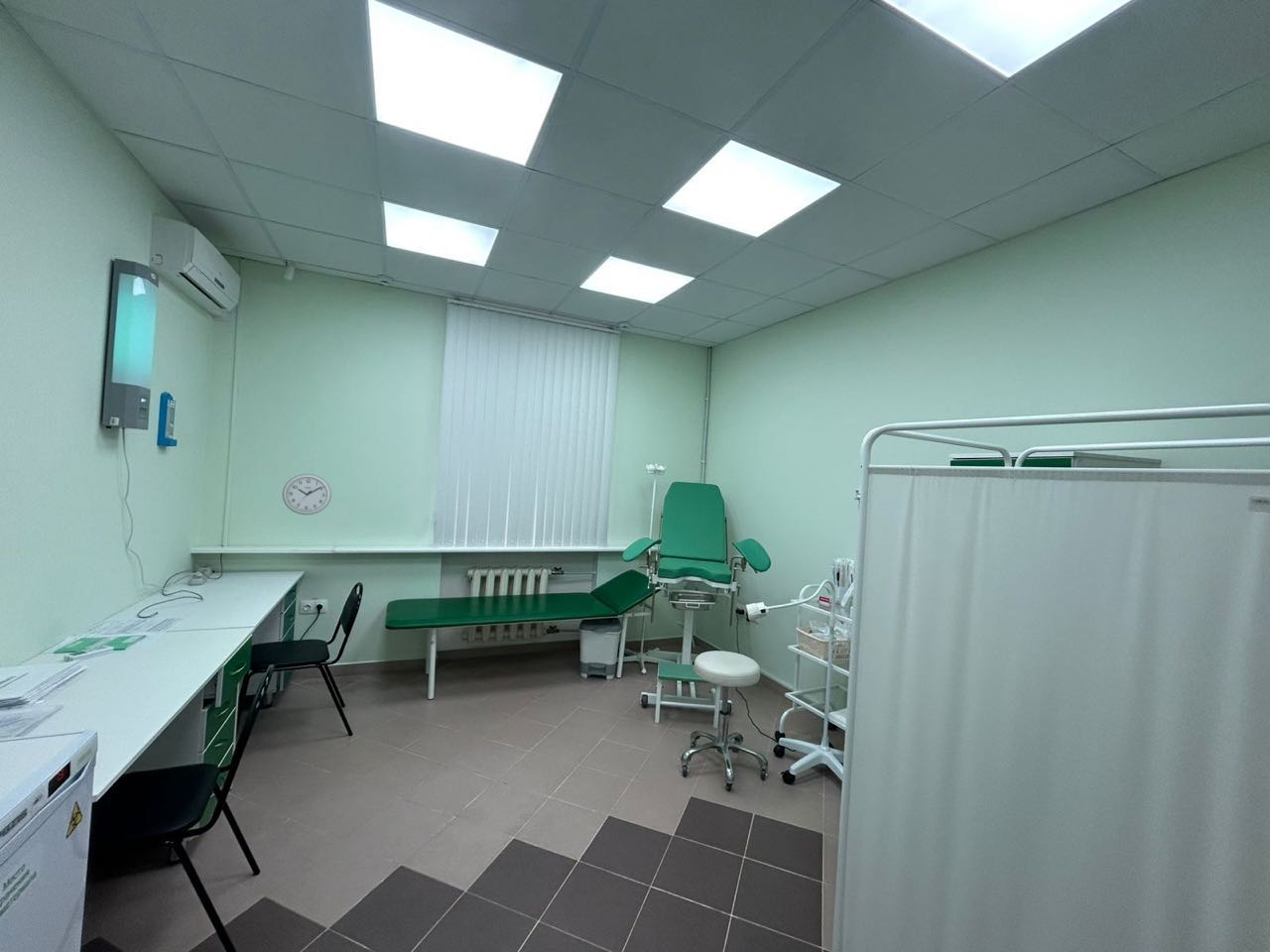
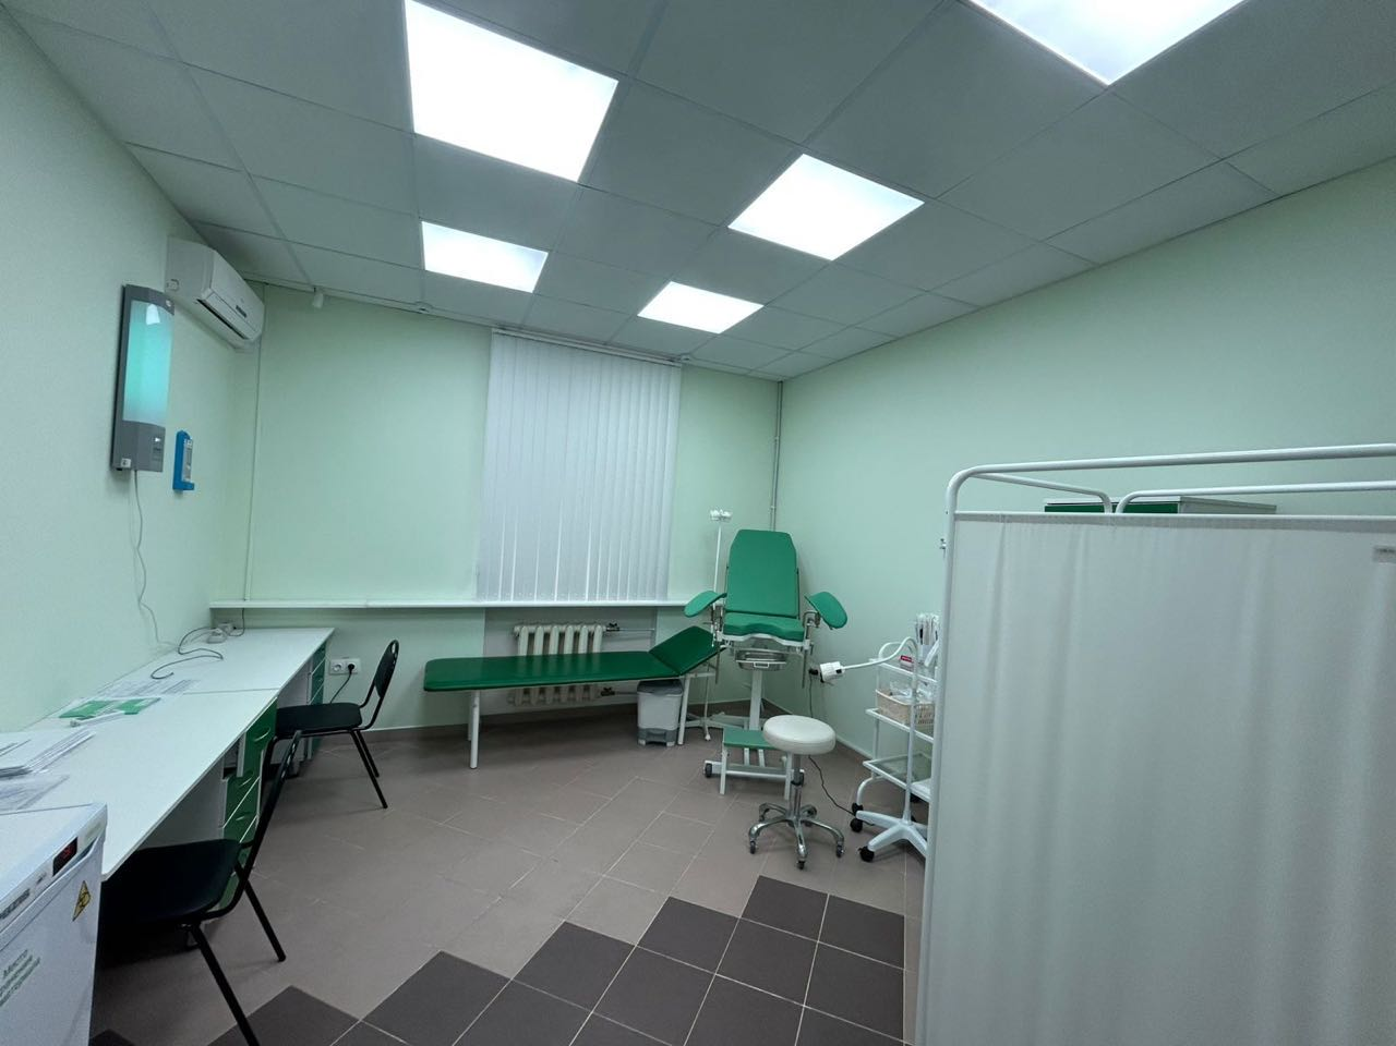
- wall clock [281,473,332,516]
